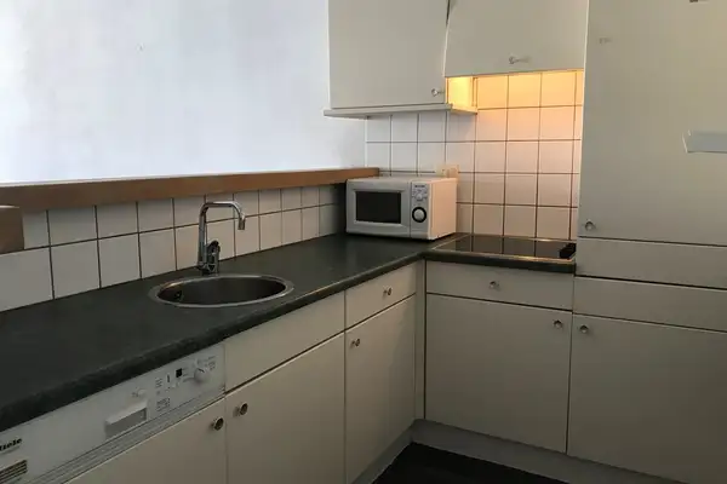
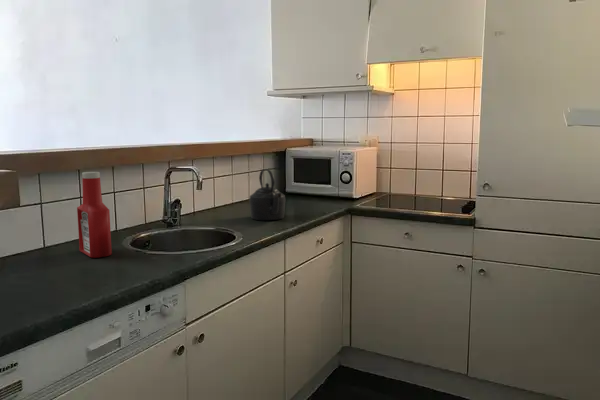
+ kettle [248,168,286,221]
+ soap bottle [76,171,113,258]
